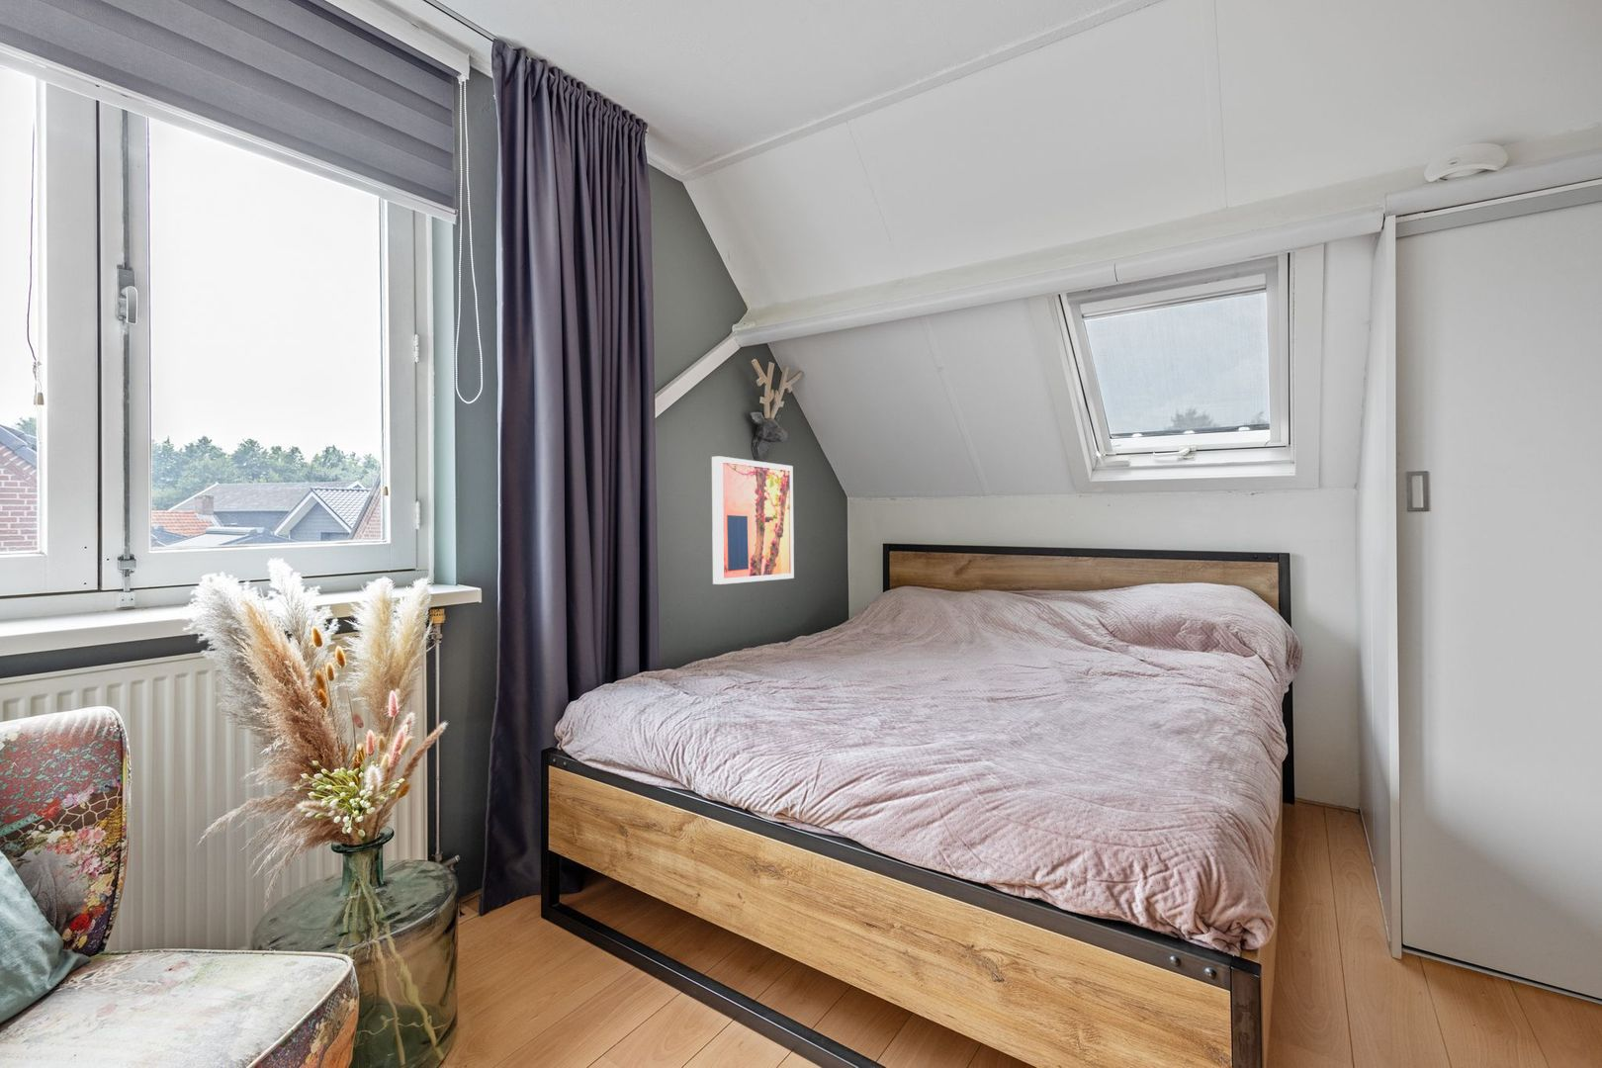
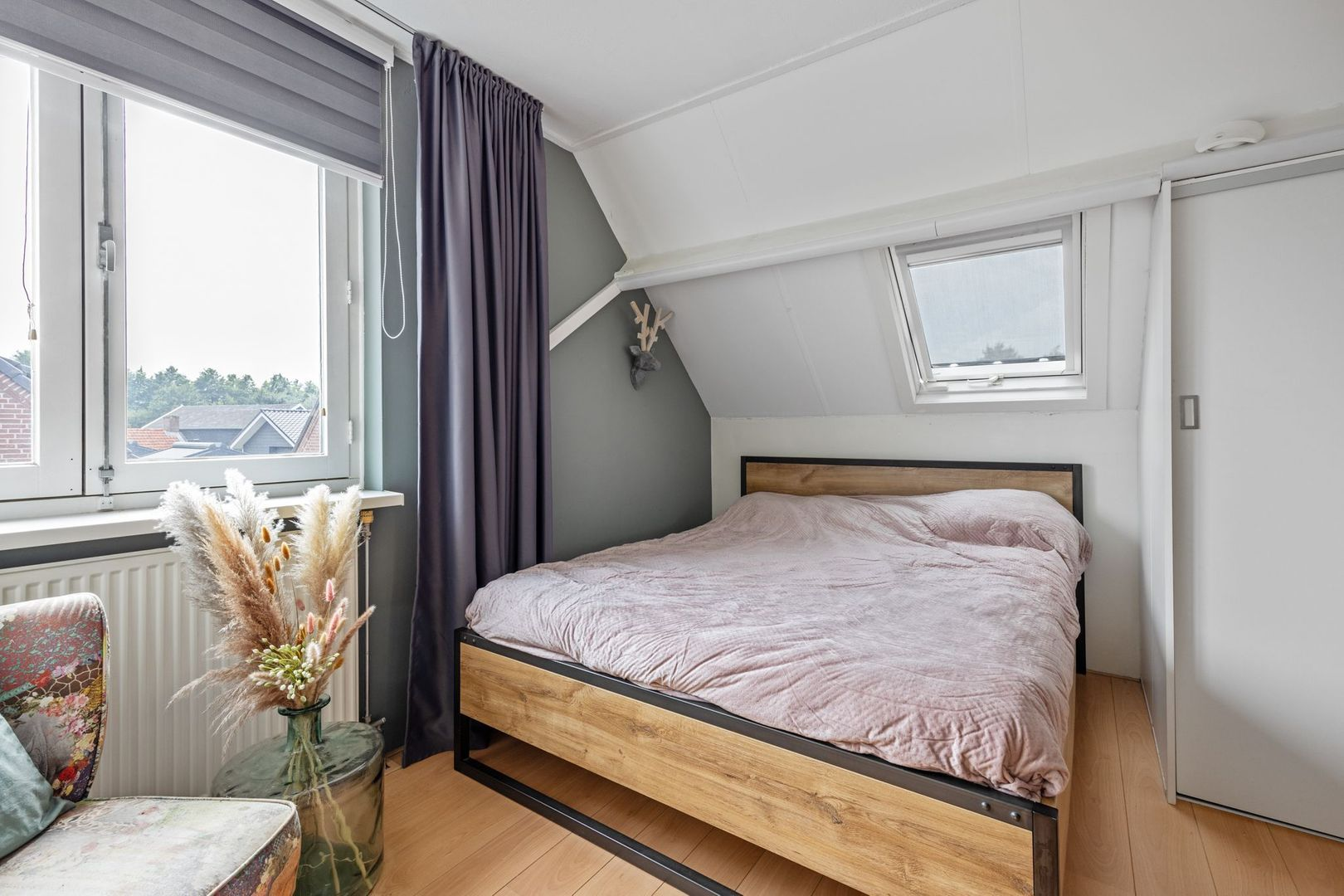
- wall art [712,455,795,585]
